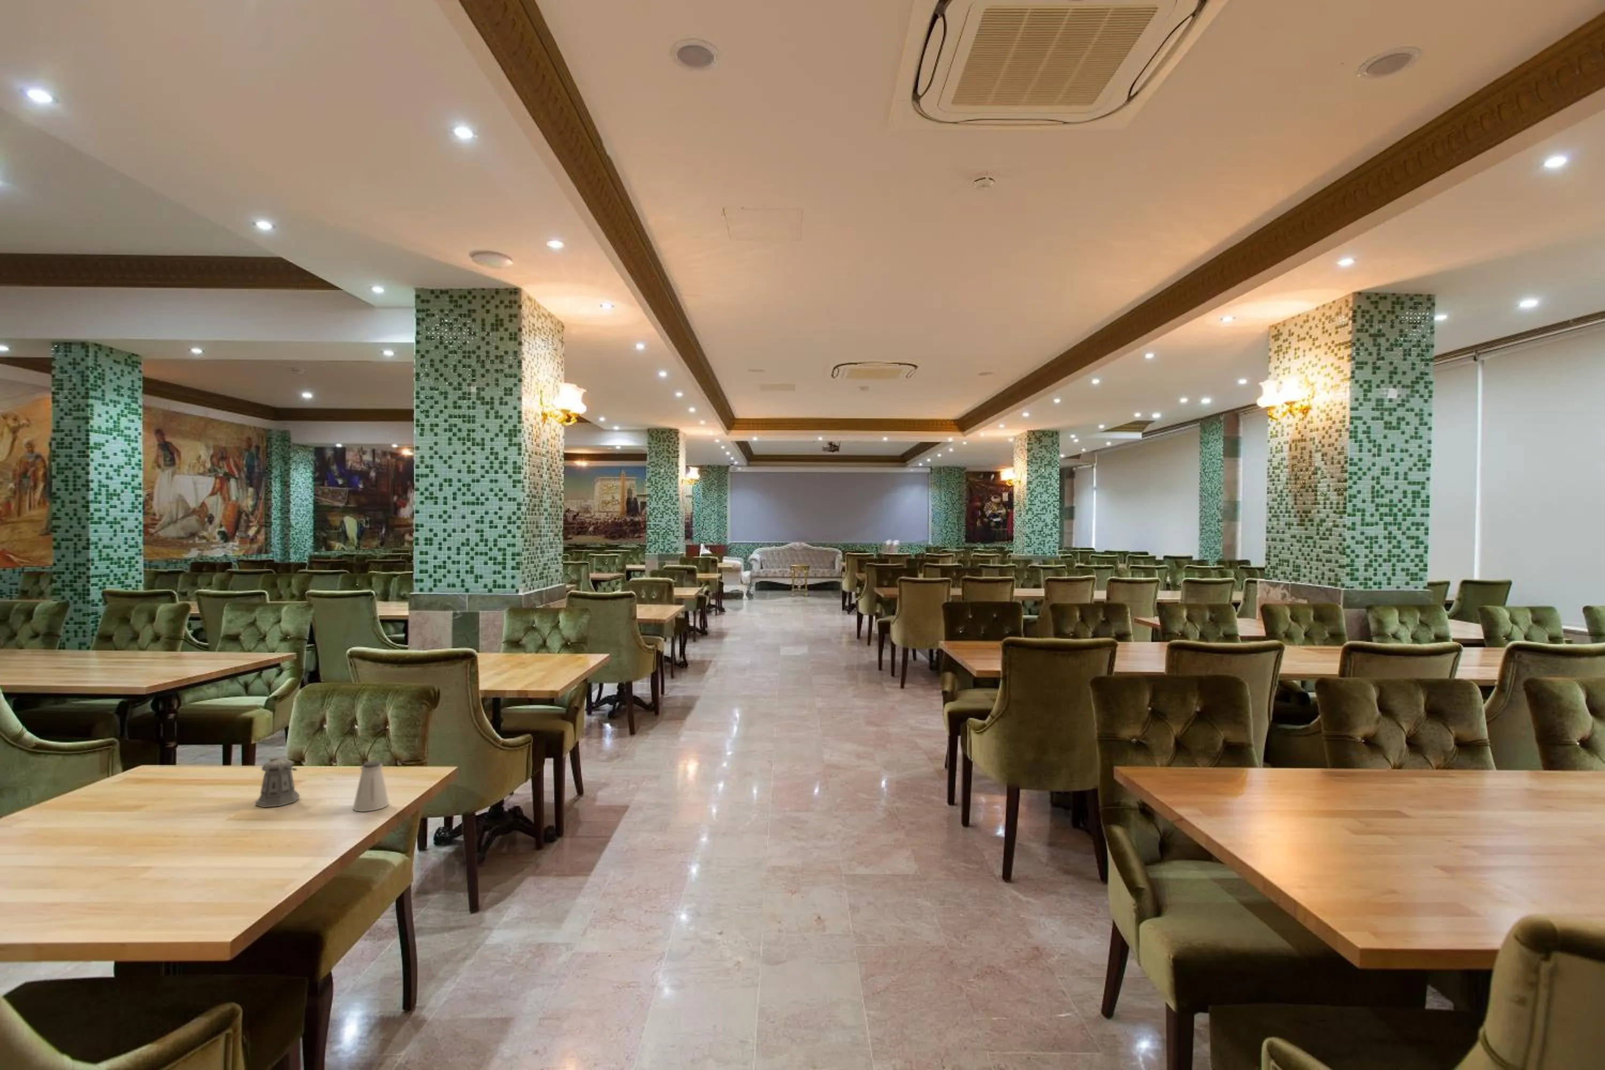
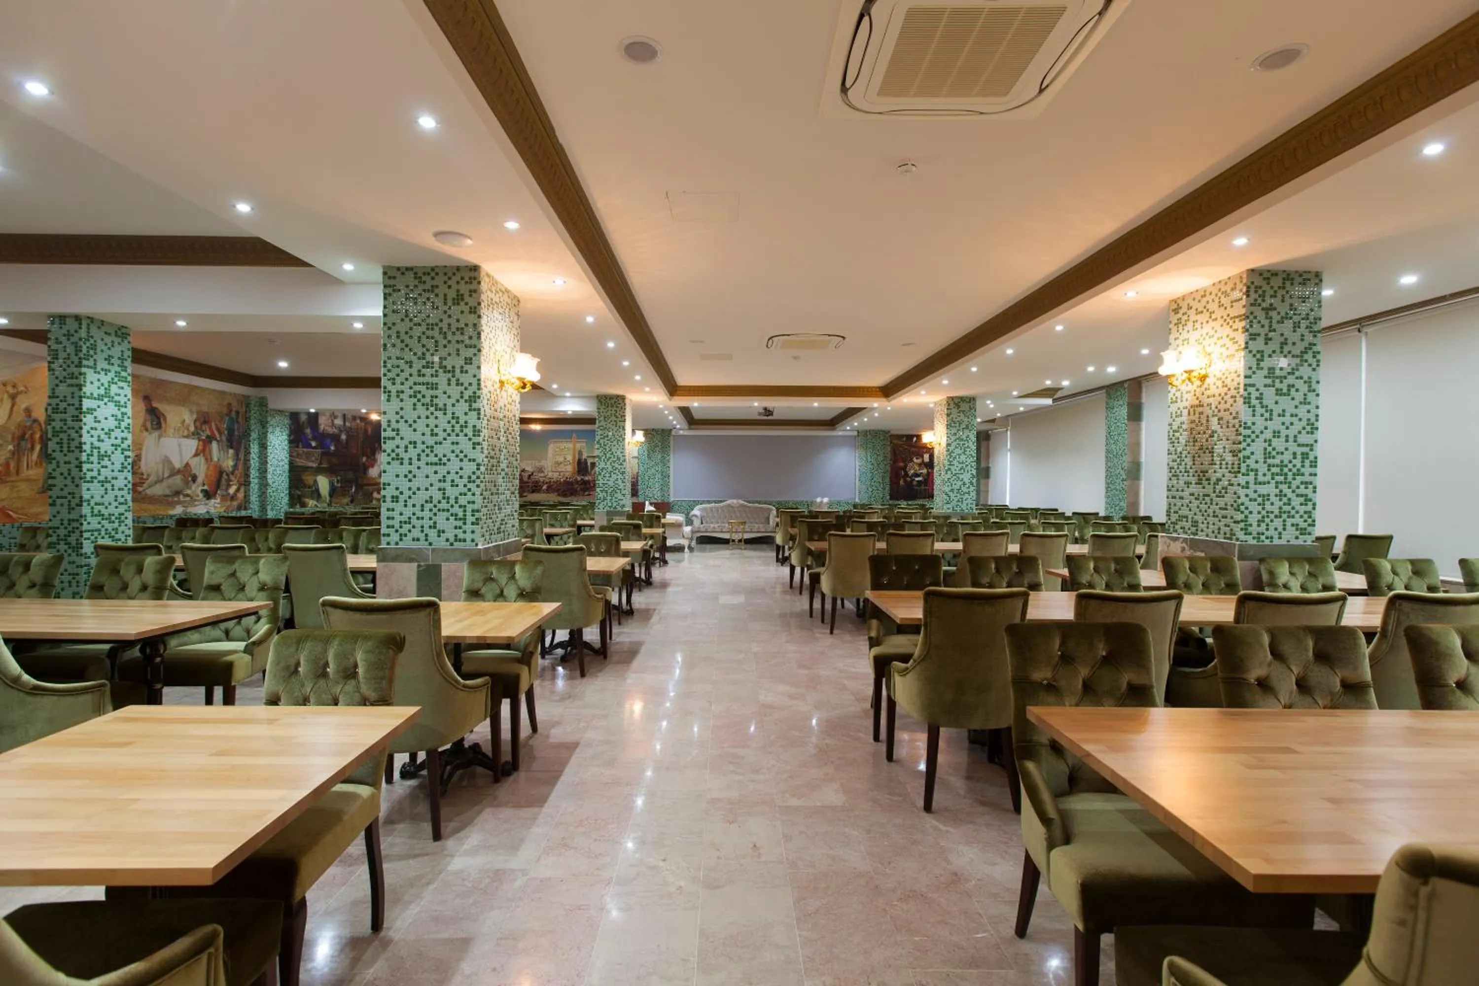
- saltshaker [352,761,389,812]
- pepper shaker [254,756,300,807]
